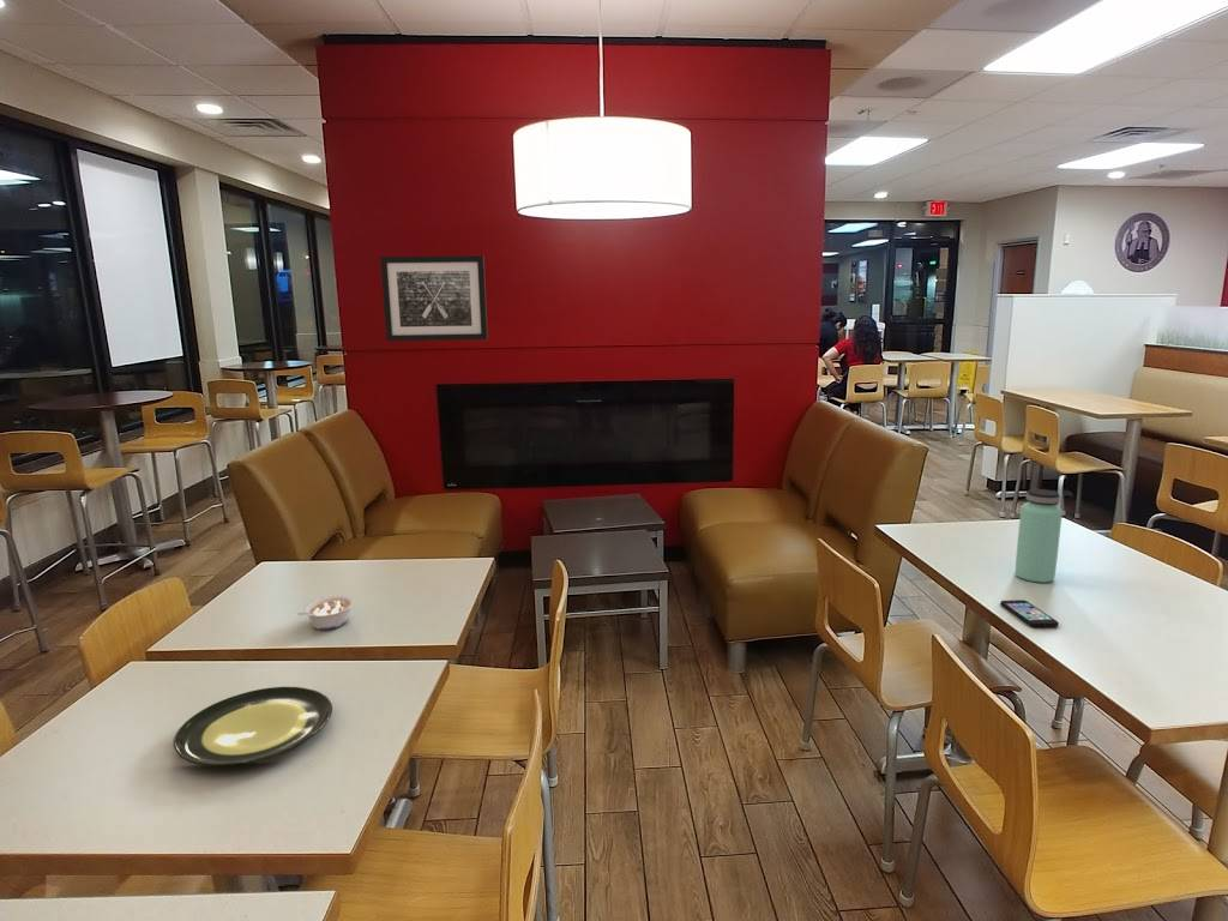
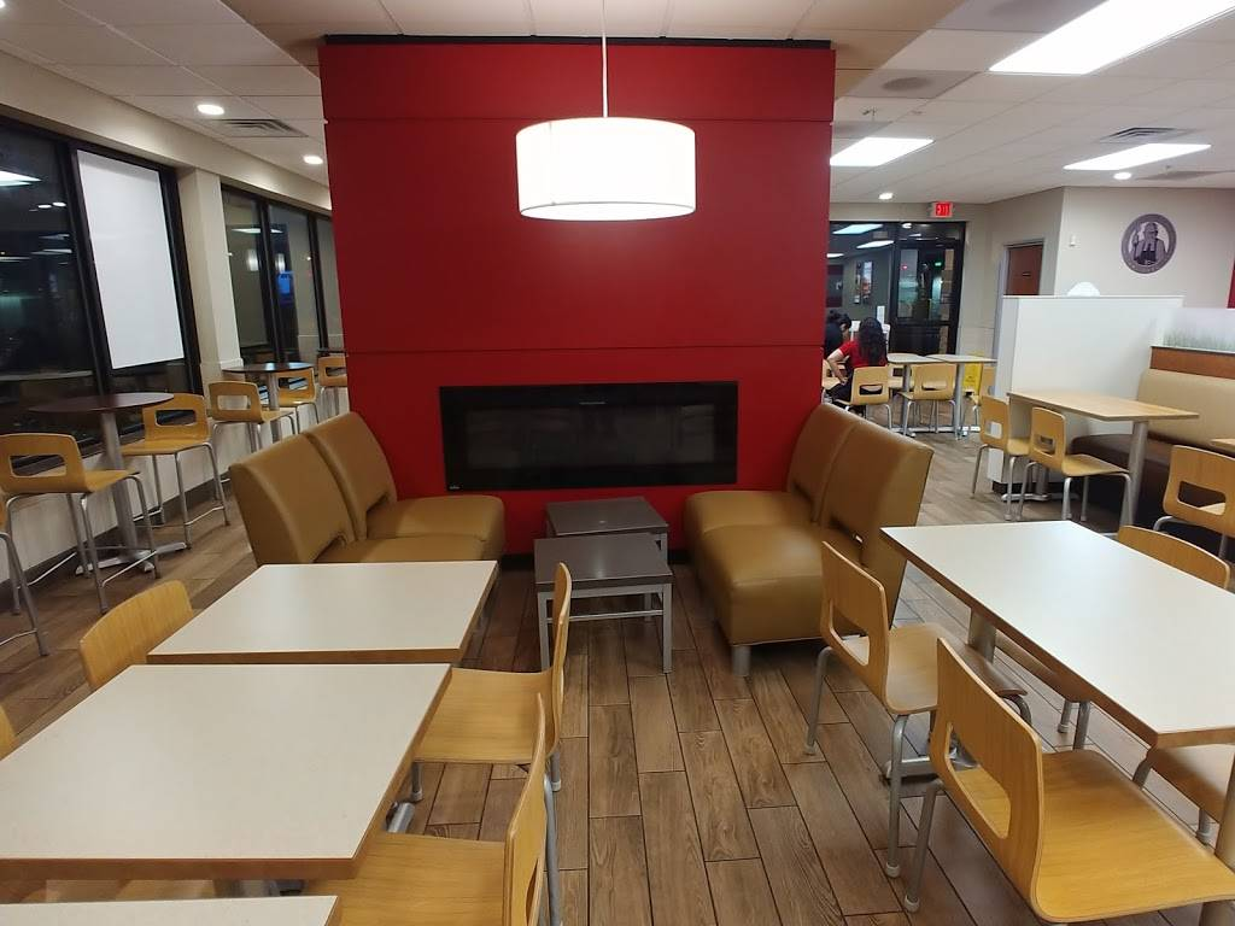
- legume [295,594,355,631]
- smartphone [999,598,1060,628]
- bottle [1015,488,1064,584]
- plate [173,686,333,768]
- wall art [379,254,489,343]
